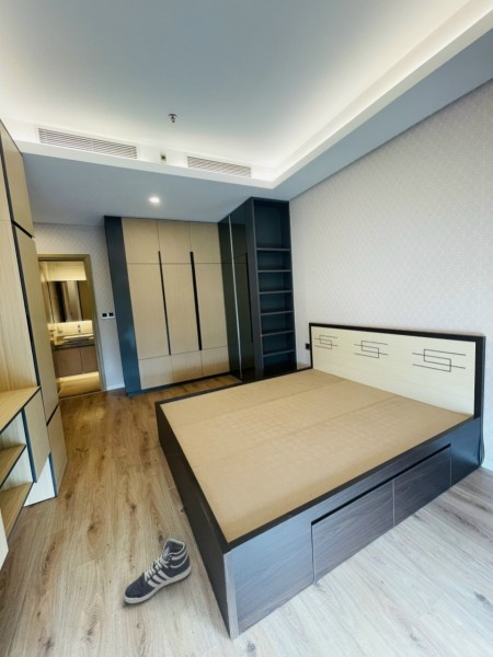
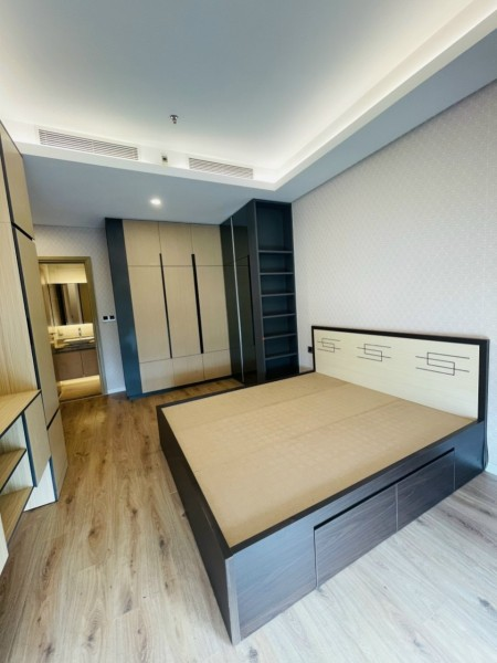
- sneaker [123,538,193,604]
